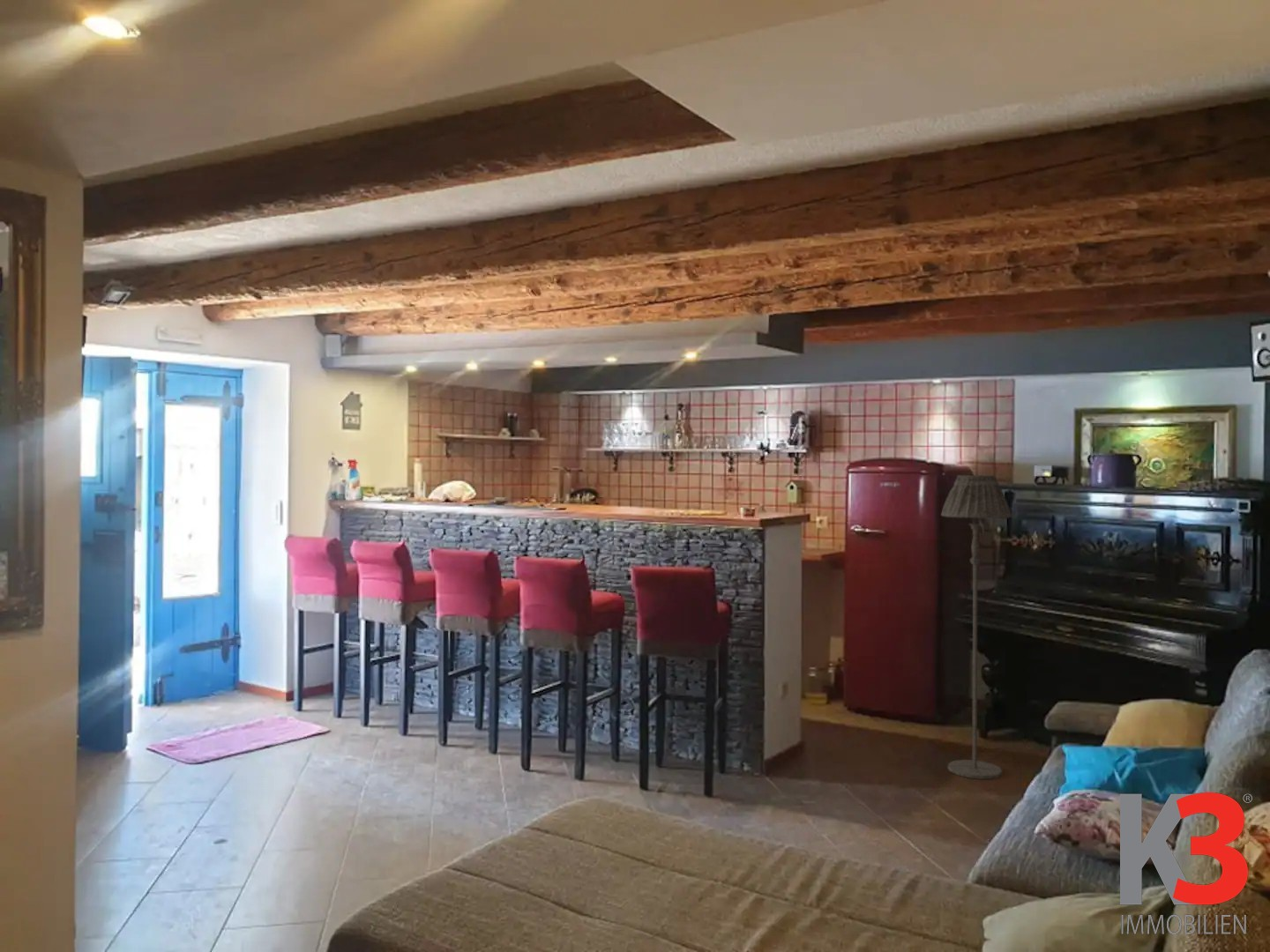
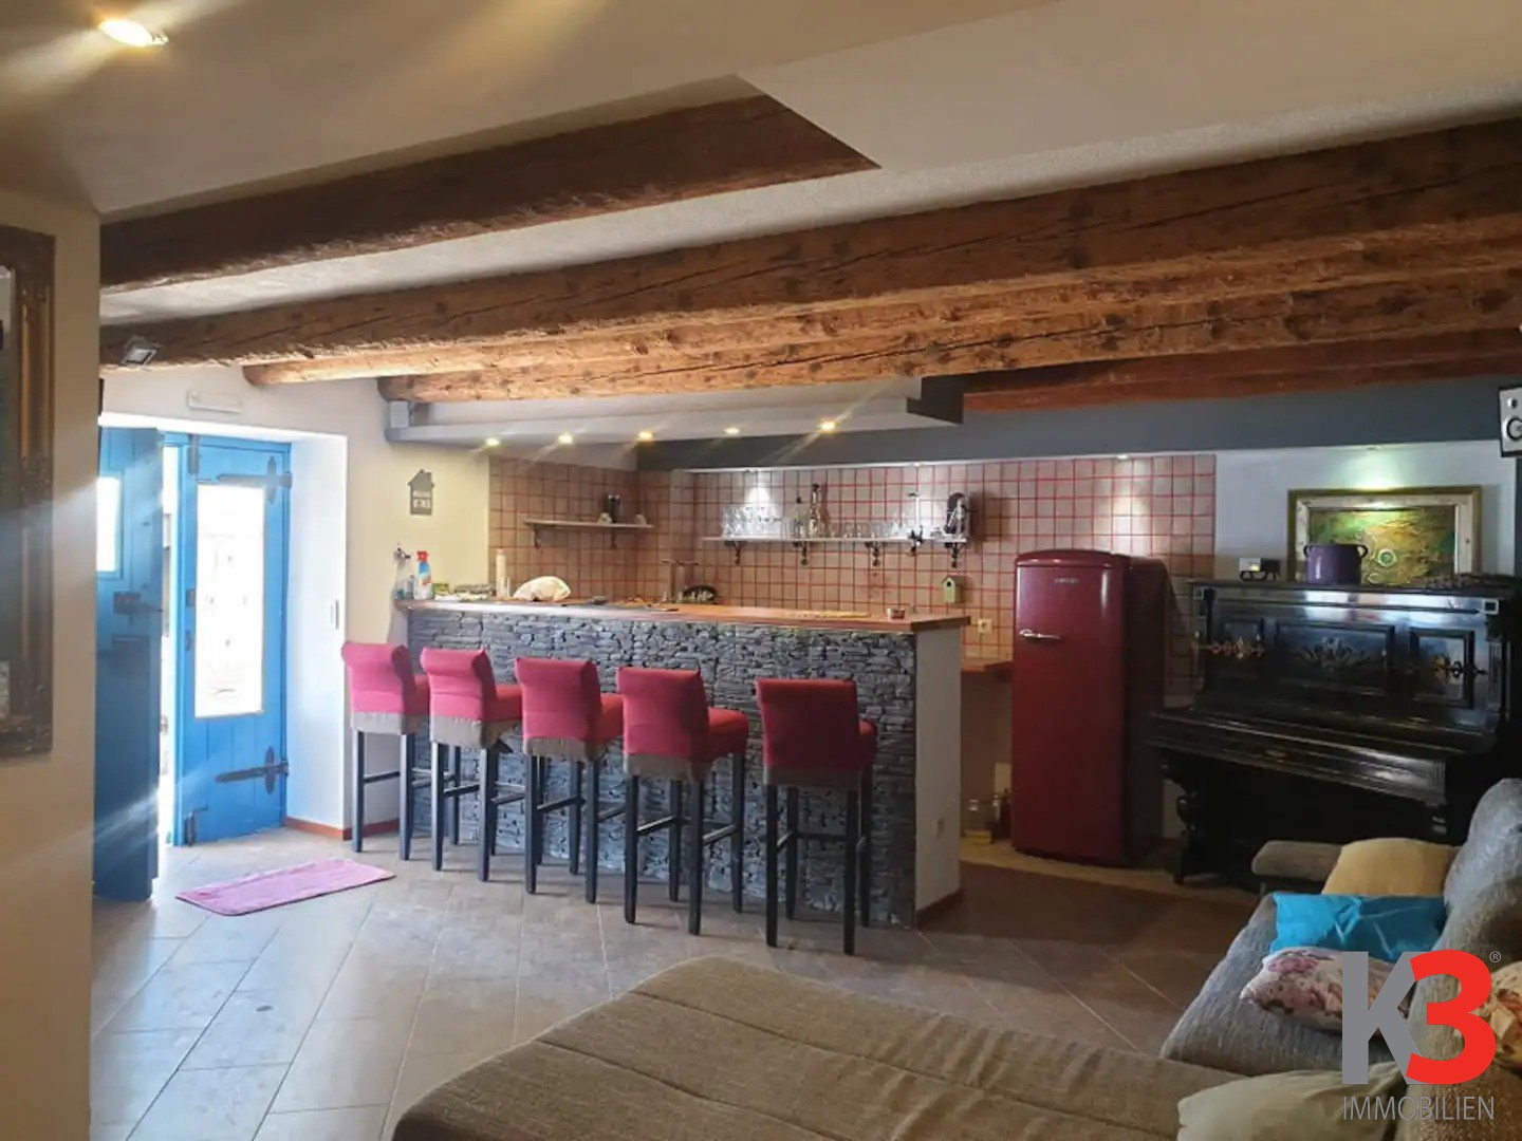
- floor lamp [940,474,1012,780]
